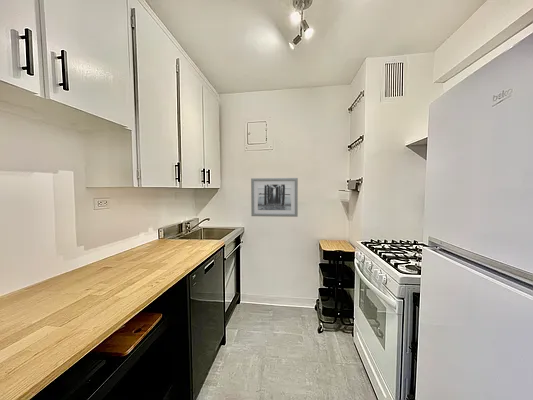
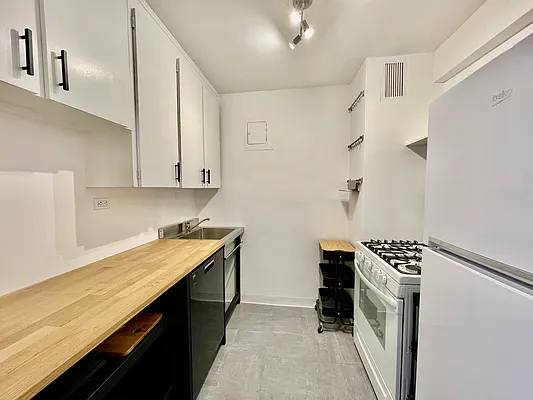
- wall art [250,177,299,218]
